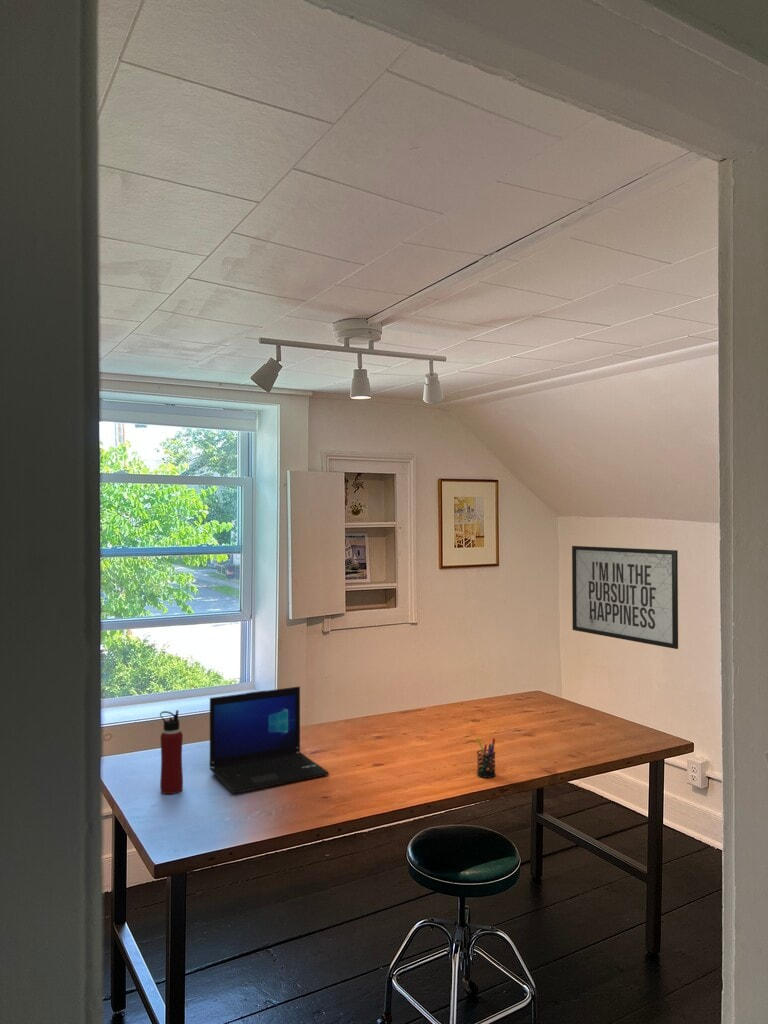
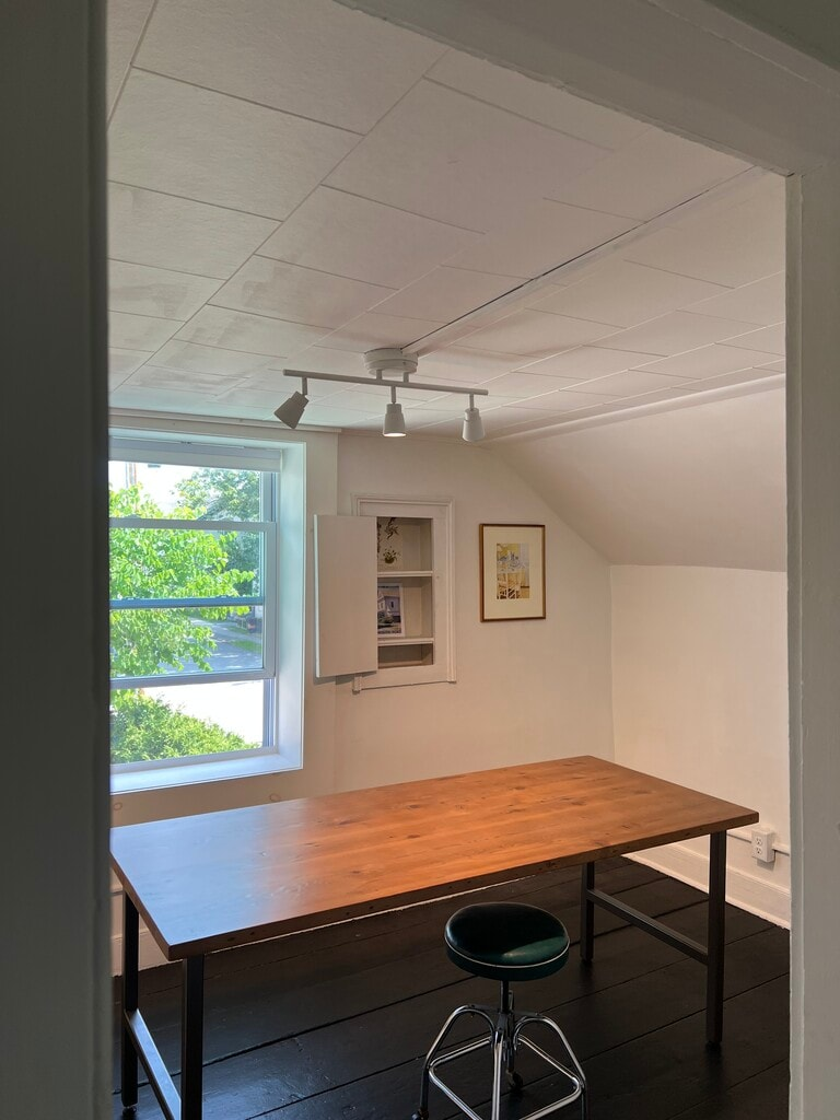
- water bottle [159,709,184,795]
- pen holder [475,737,497,779]
- mirror [571,545,679,650]
- laptop [209,686,330,794]
